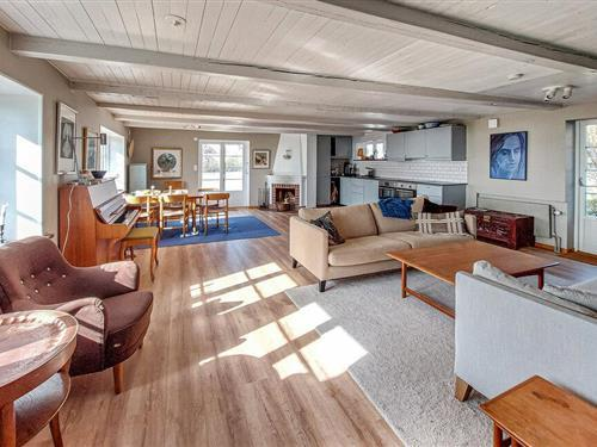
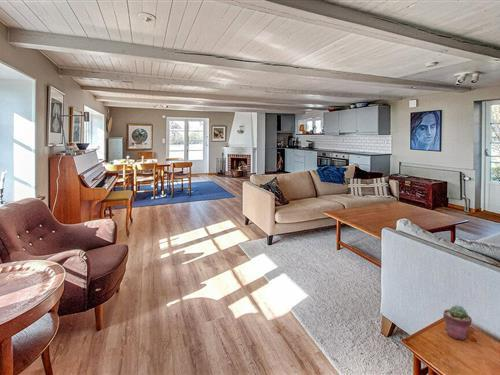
+ potted succulent [442,304,473,341]
